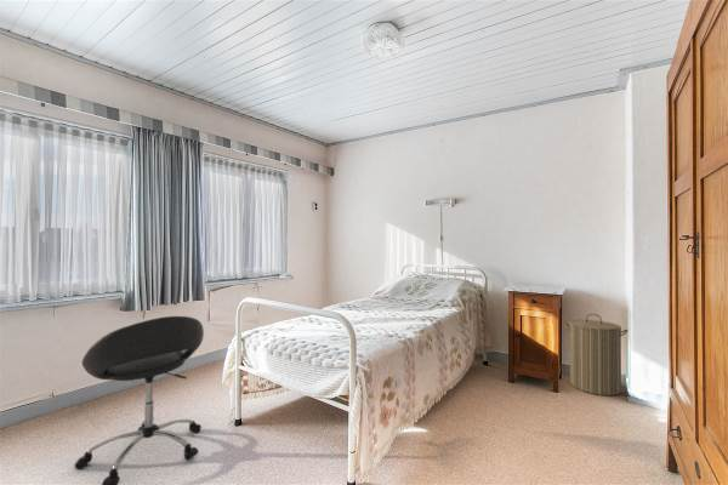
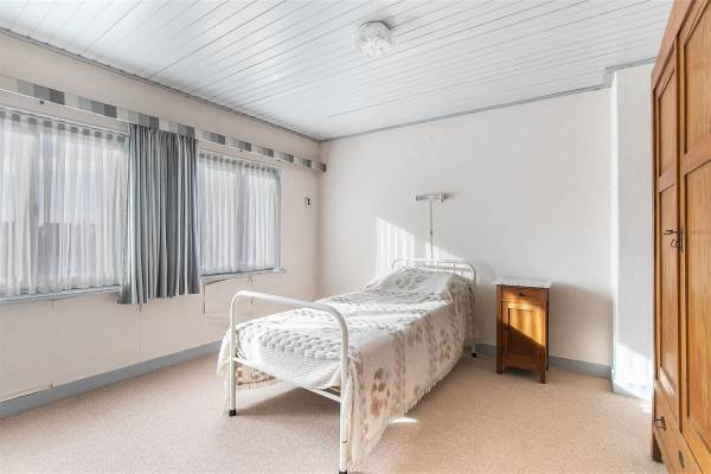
- chair [73,315,205,485]
- laundry hamper [563,313,630,396]
